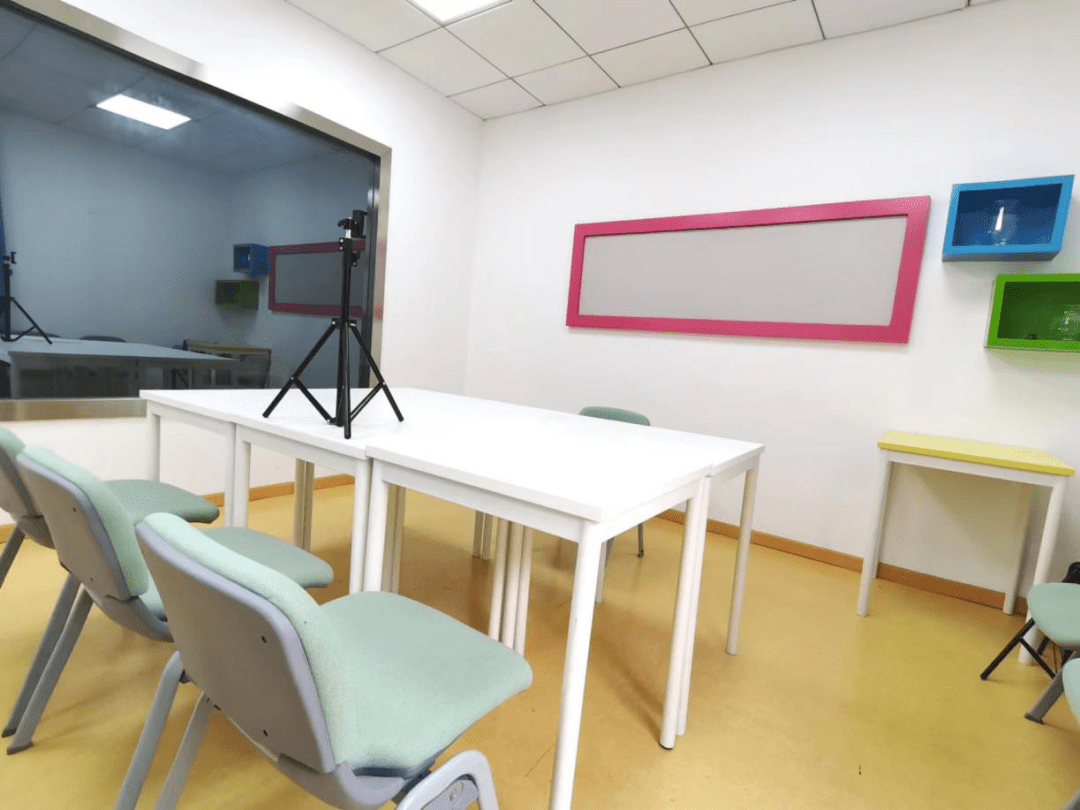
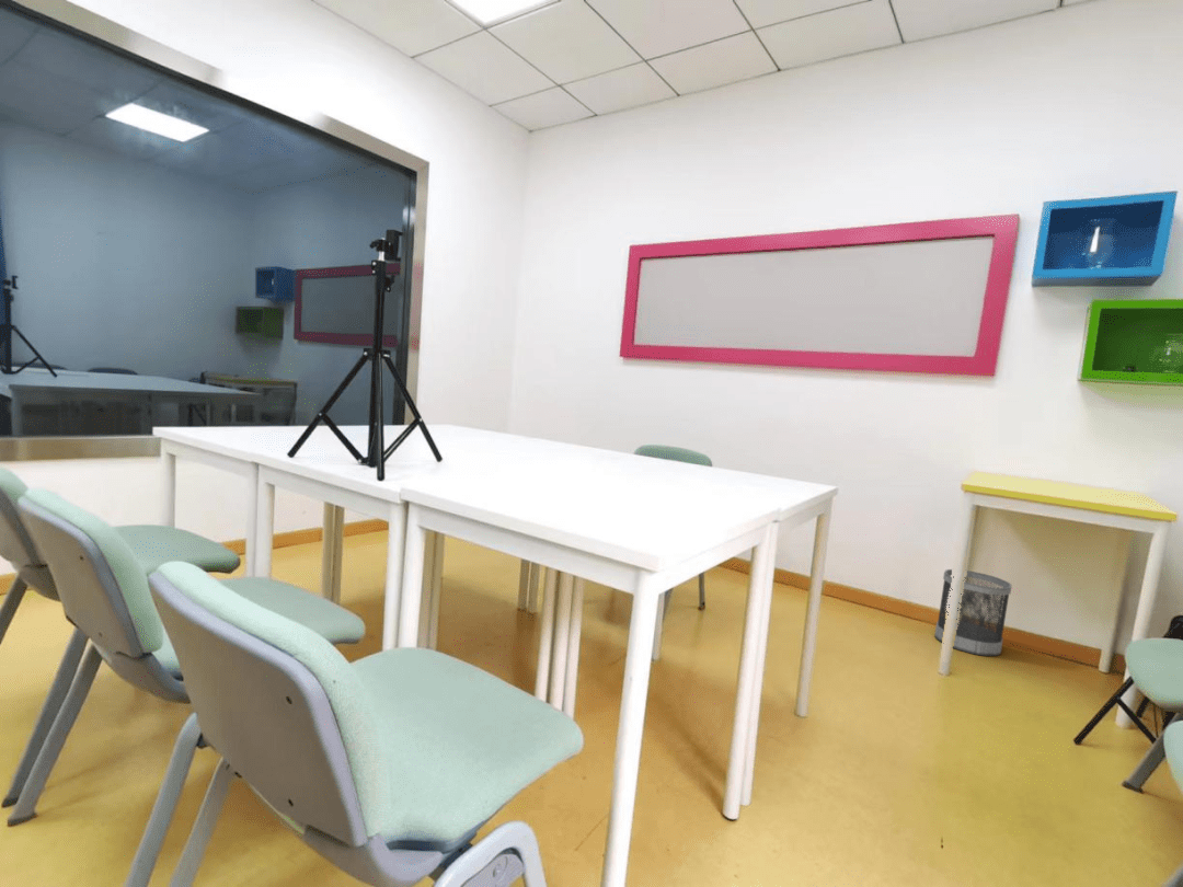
+ wastebasket [933,568,1012,657]
